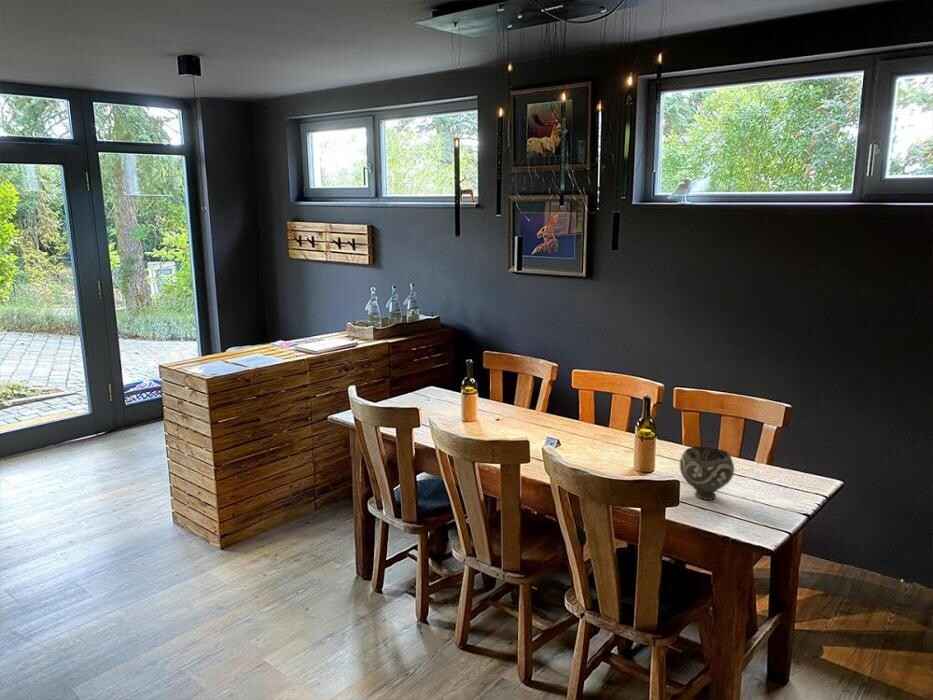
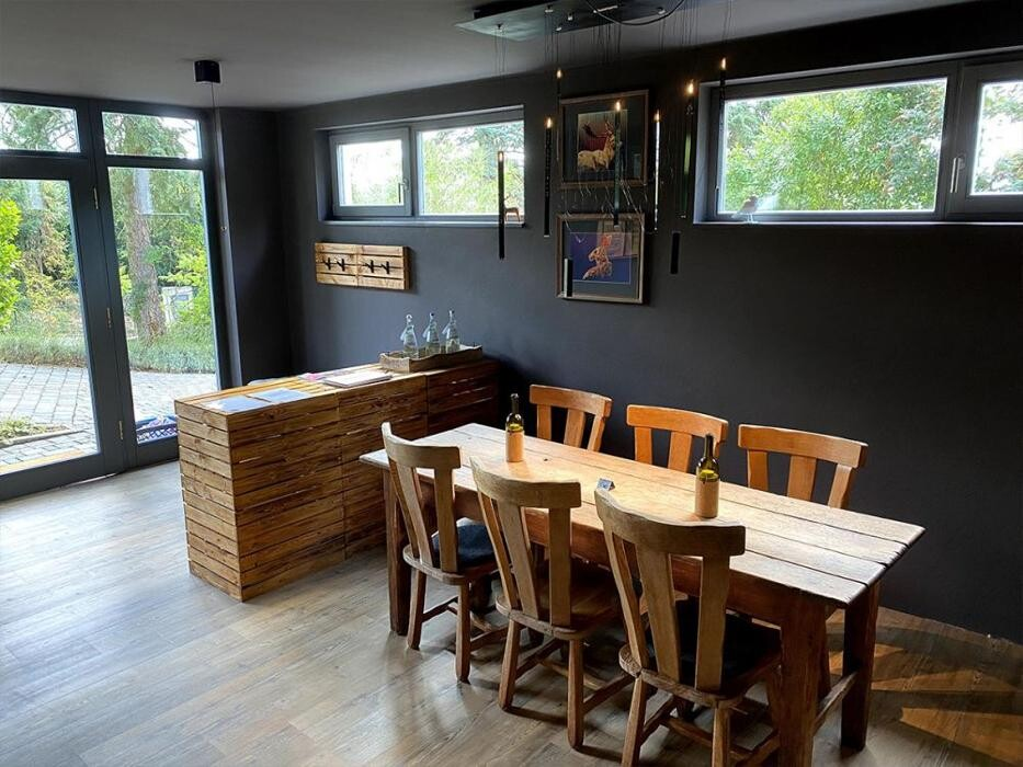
- bowl [679,445,735,501]
